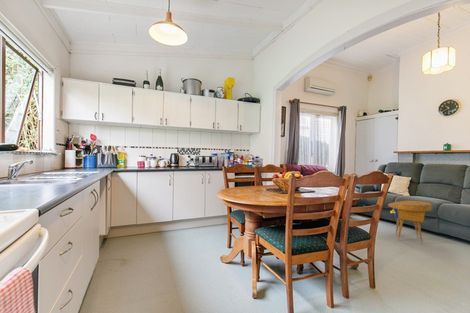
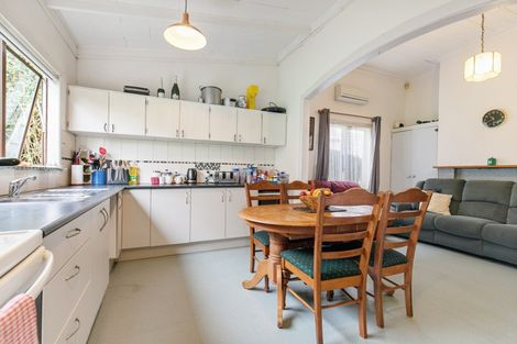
- side table [387,200,433,244]
